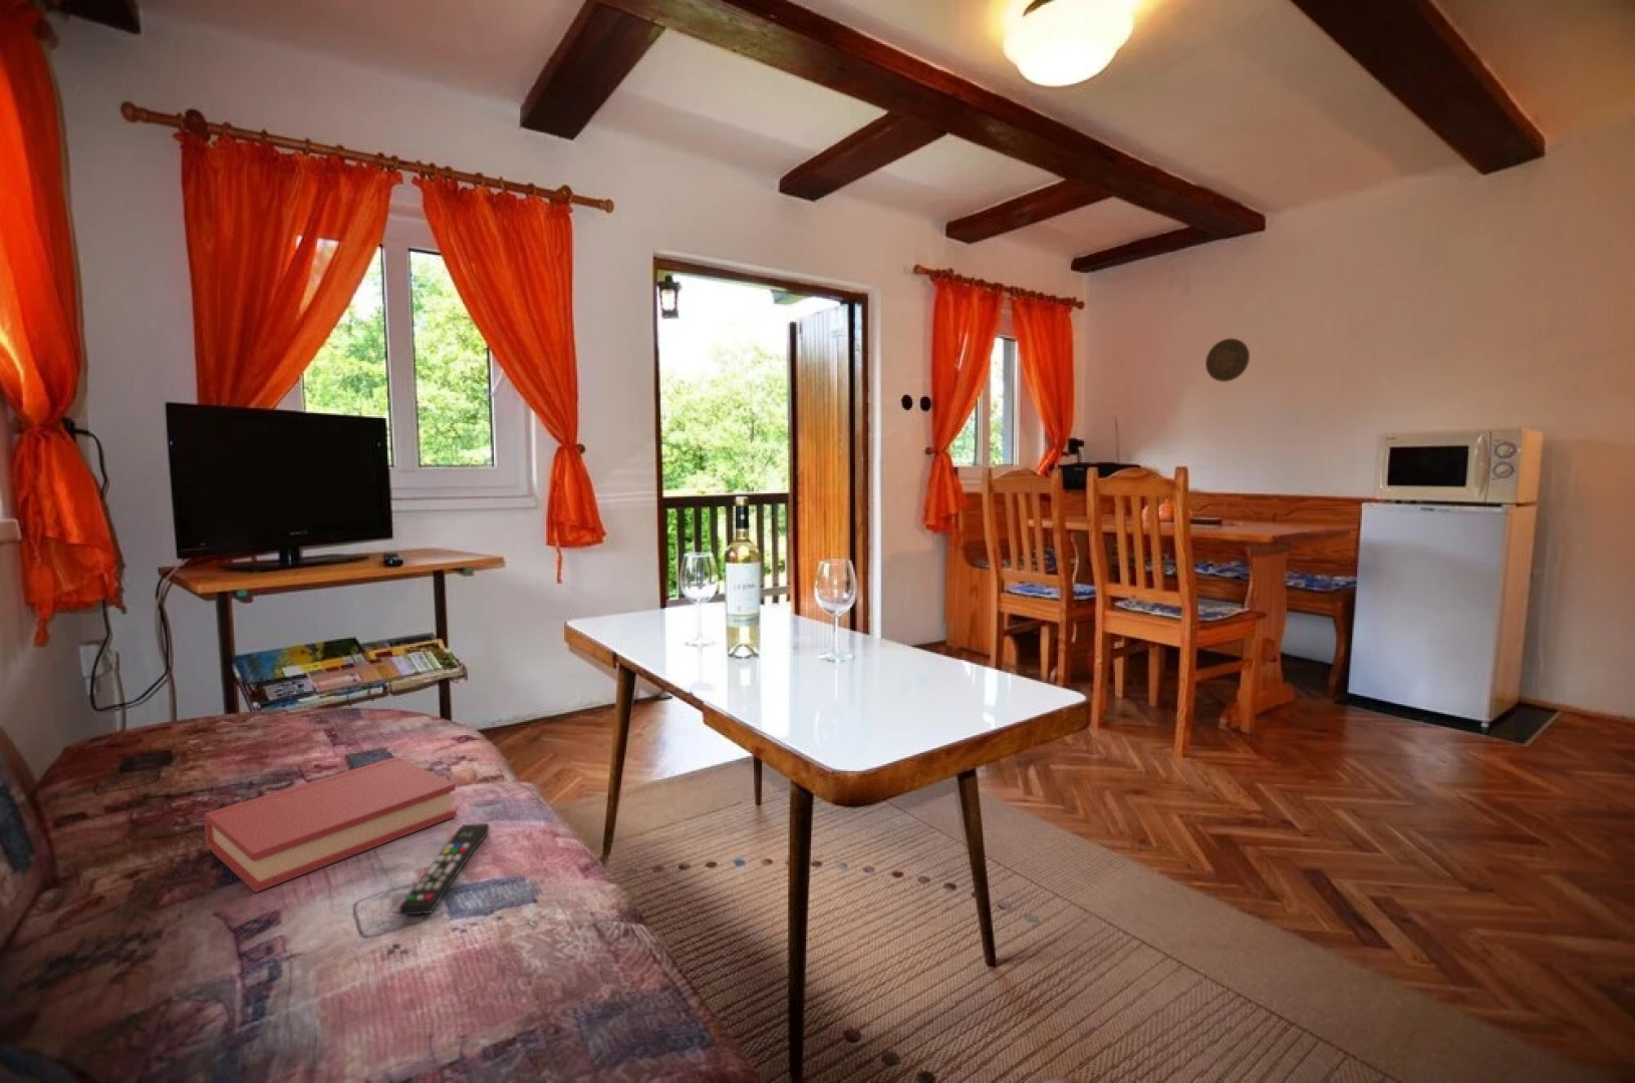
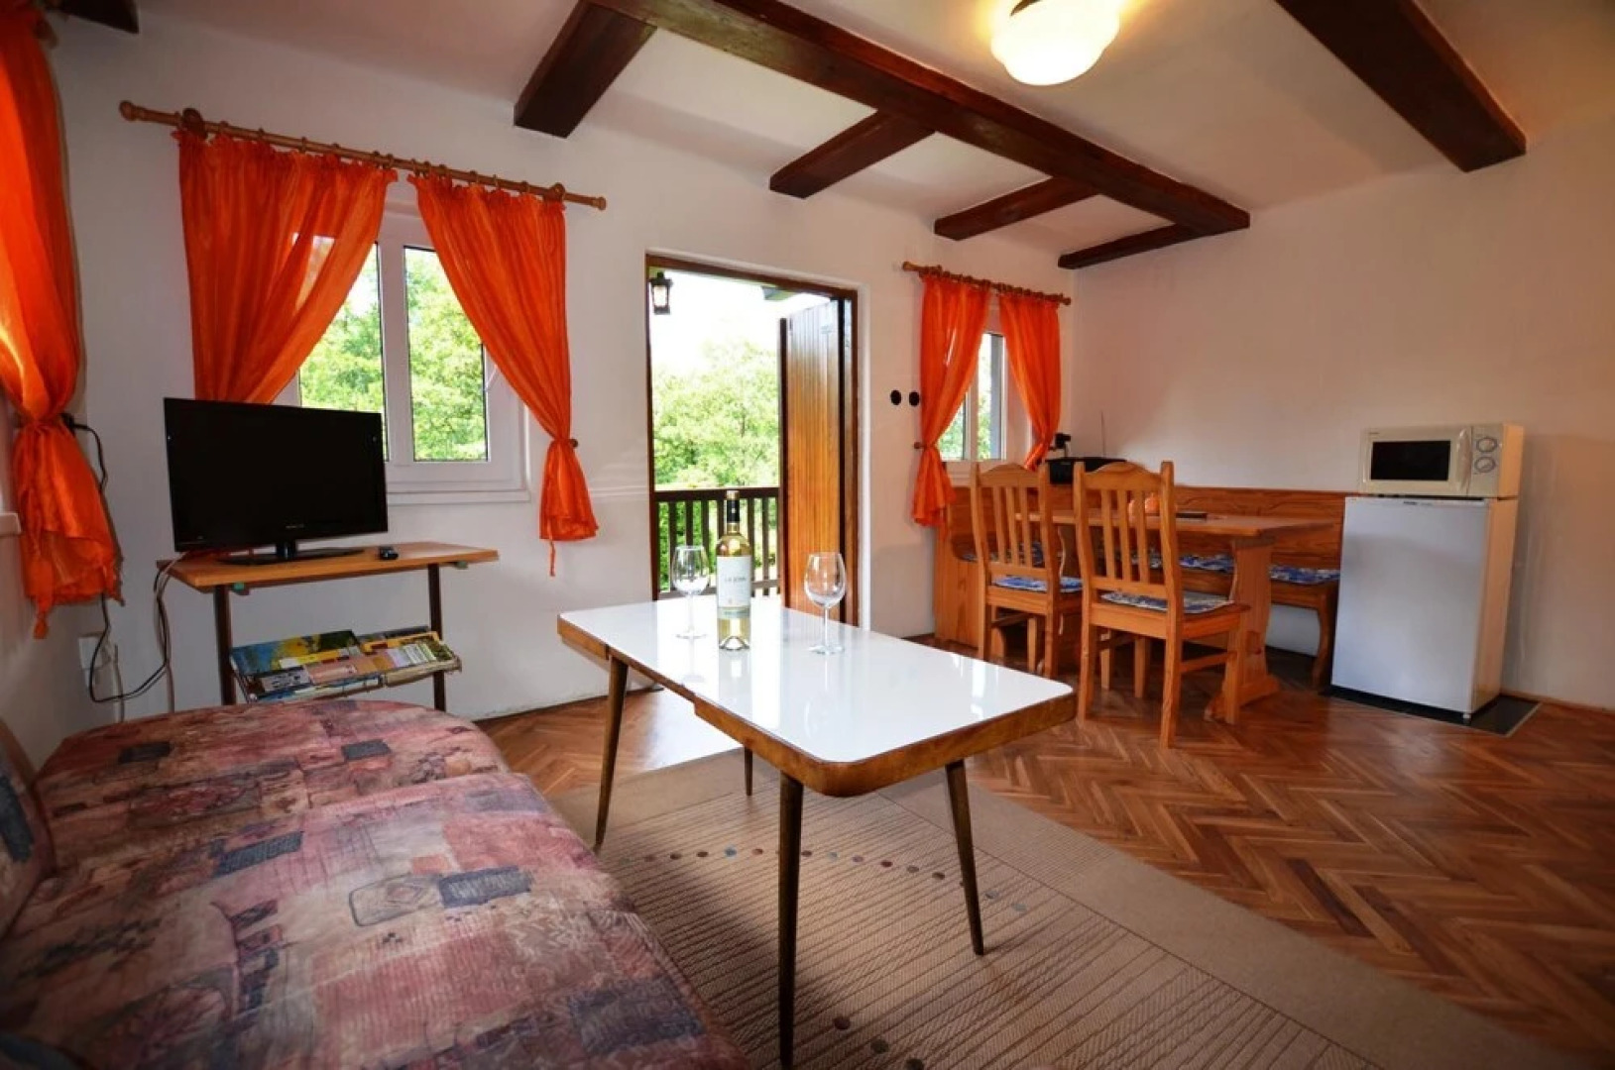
- decorative plate [1204,337,1250,383]
- remote control [398,822,490,916]
- hardback book [203,755,457,893]
